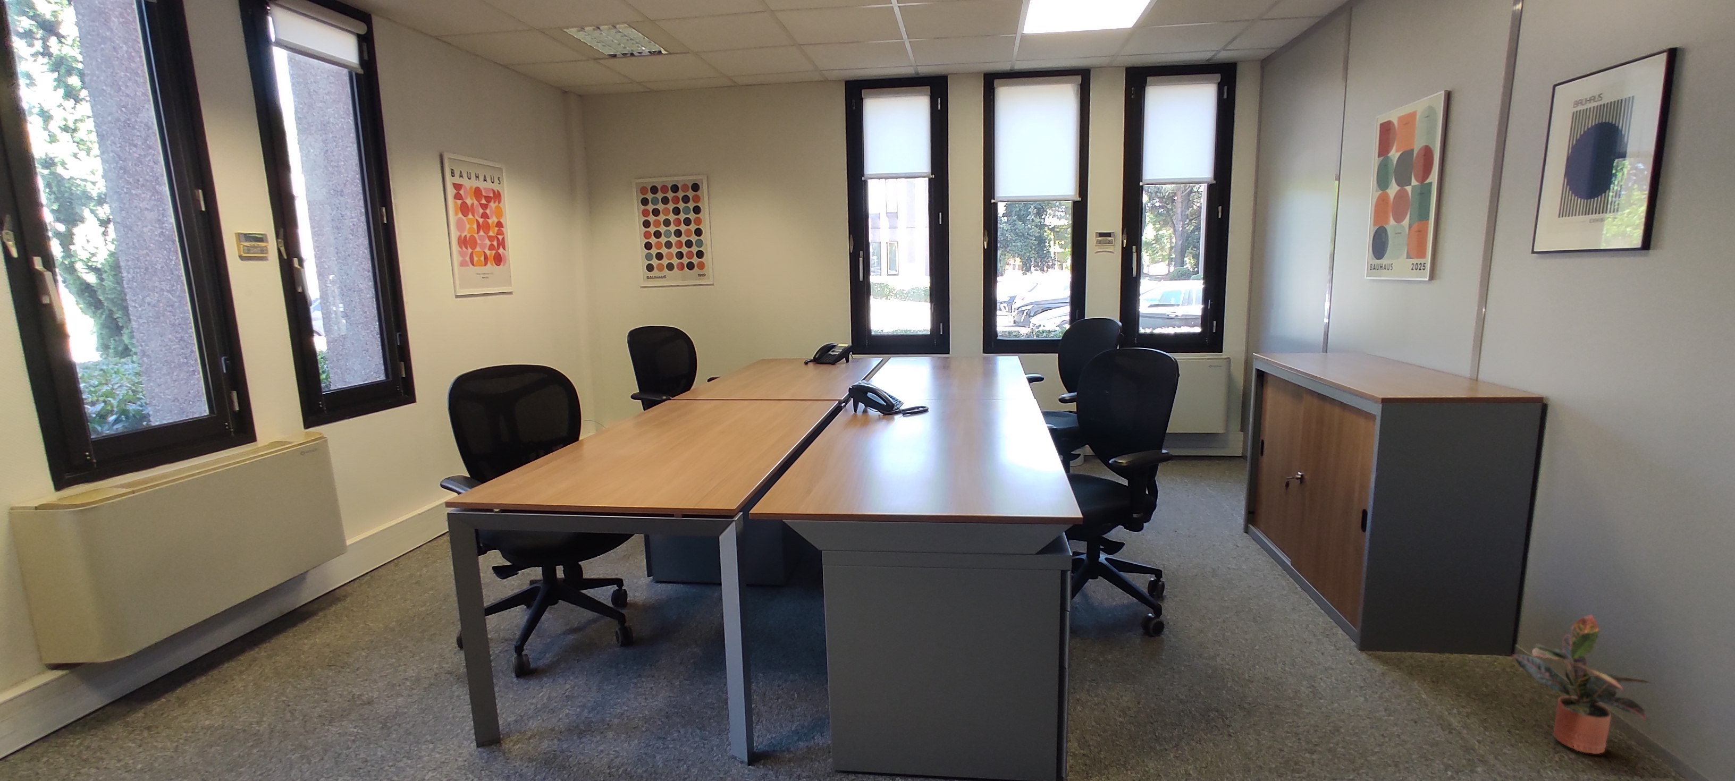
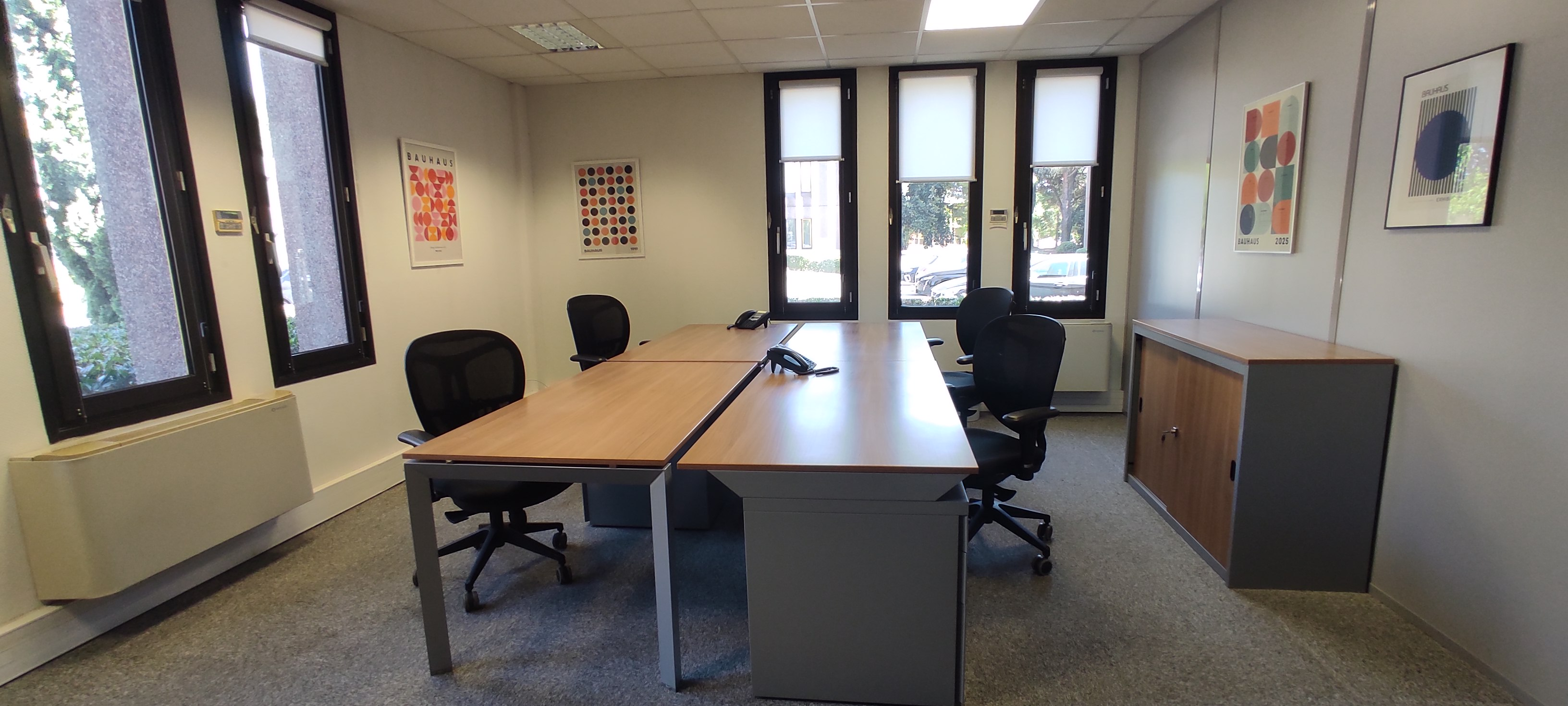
- potted plant [1510,614,1653,754]
